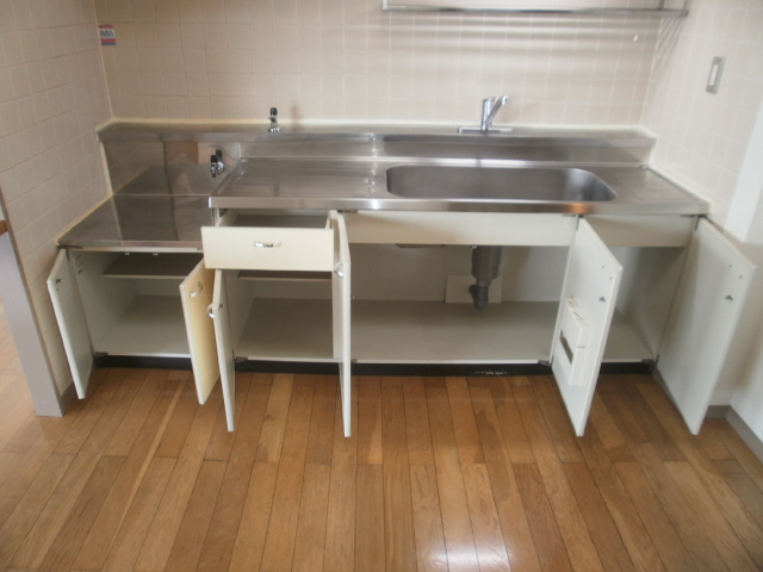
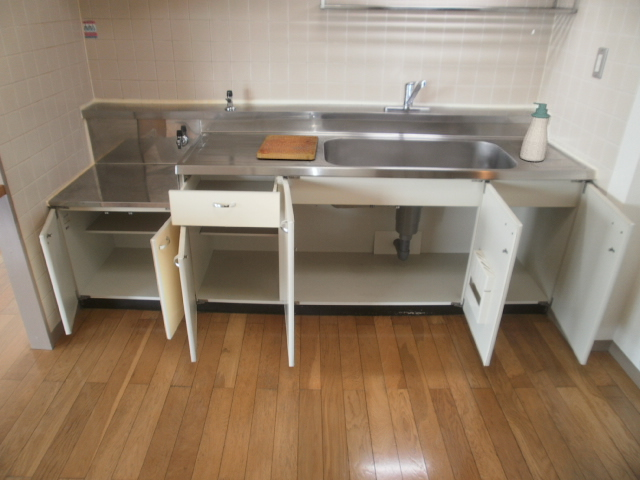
+ soap bottle [519,102,551,162]
+ cutting board [256,134,319,161]
